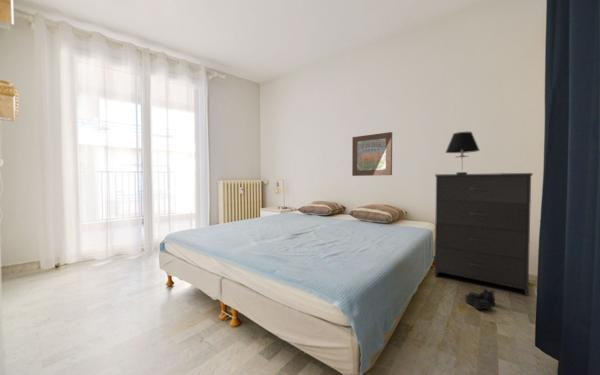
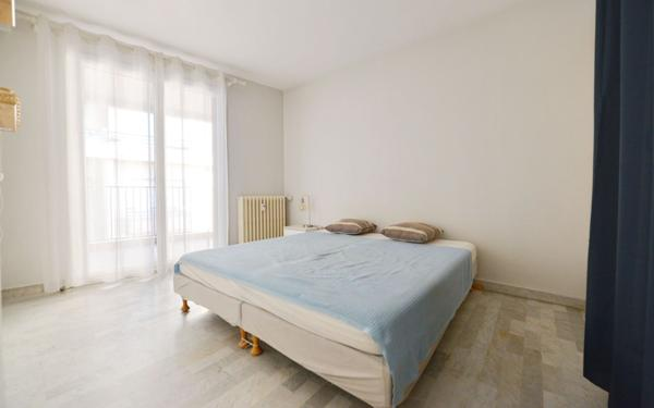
- table lamp [444,131,481,174]
- boots [464,287,496,310]
- wall art [351,131,393,177]
- dresser [434,172,534,297]
